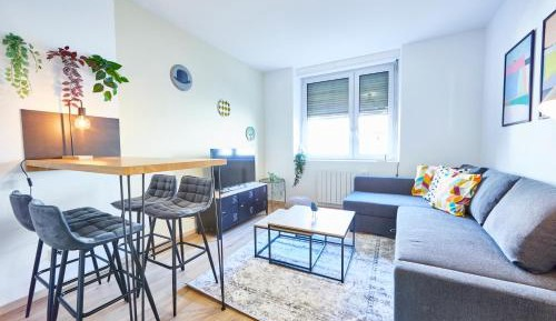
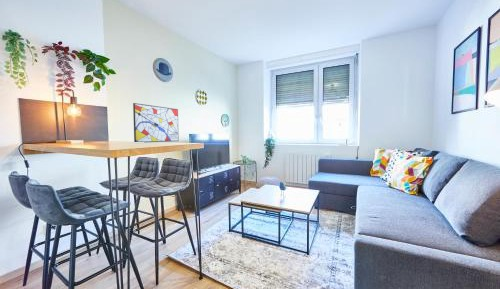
+ wall art [132,102,180,143]
